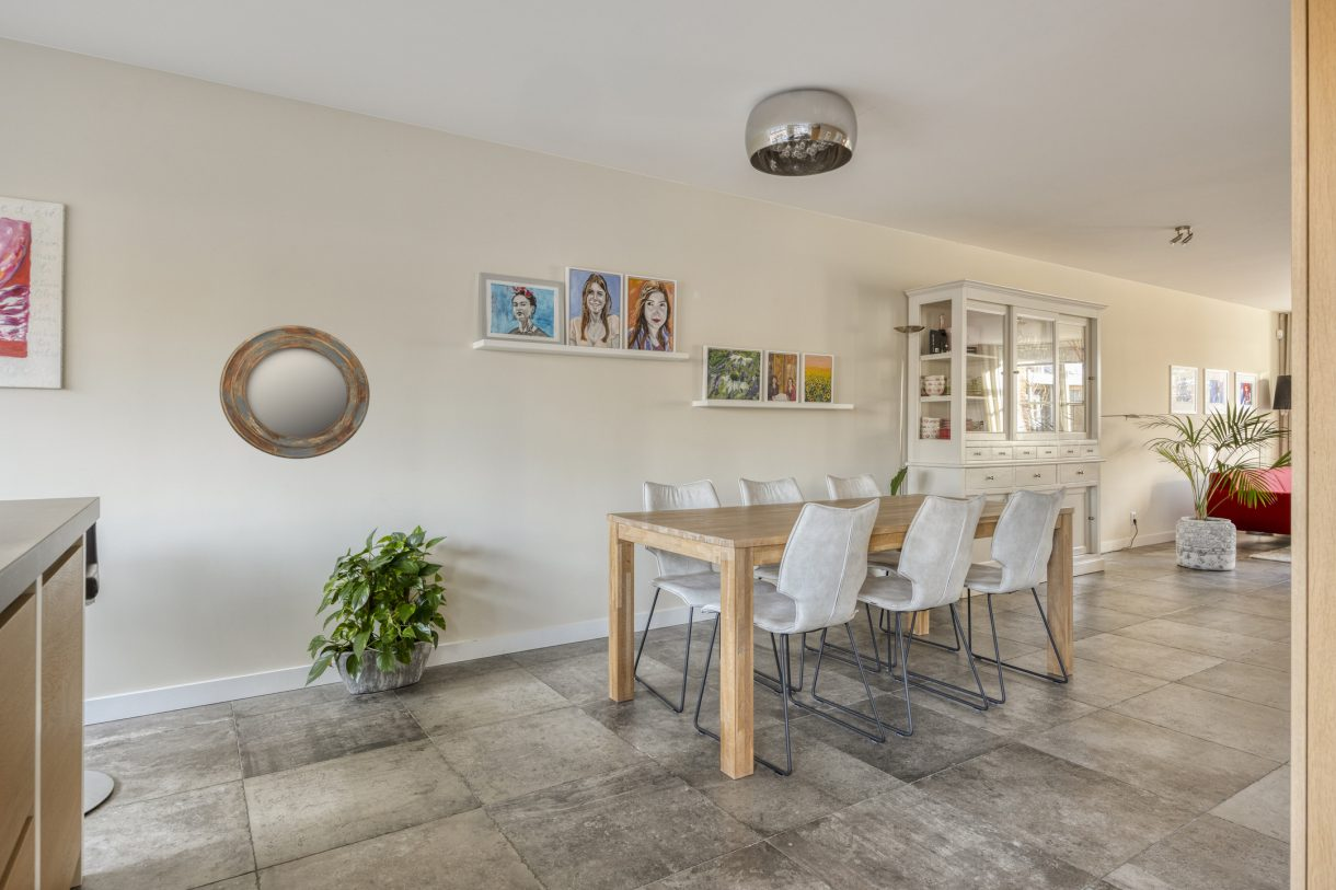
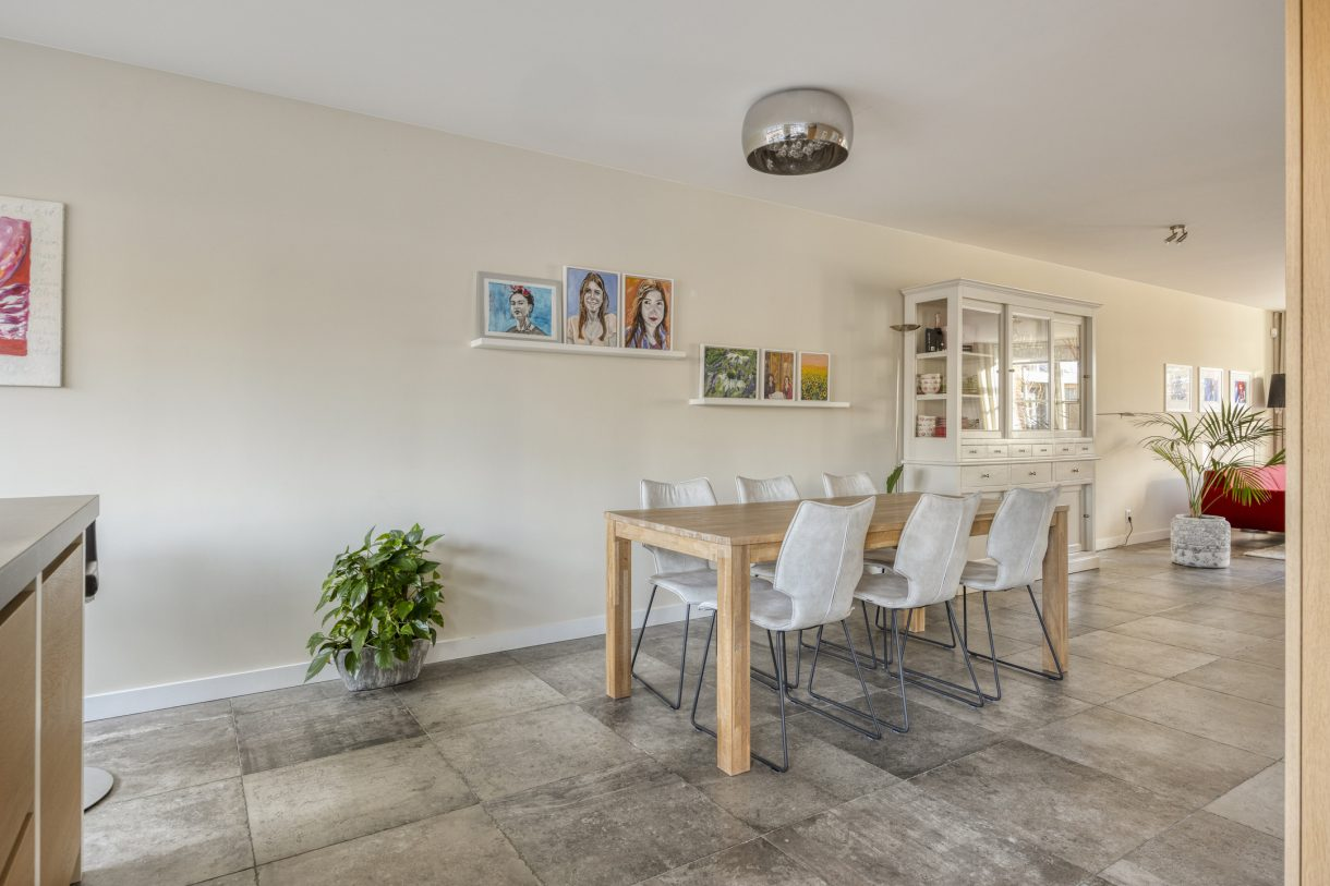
- home mirror [219,324,371,460]
